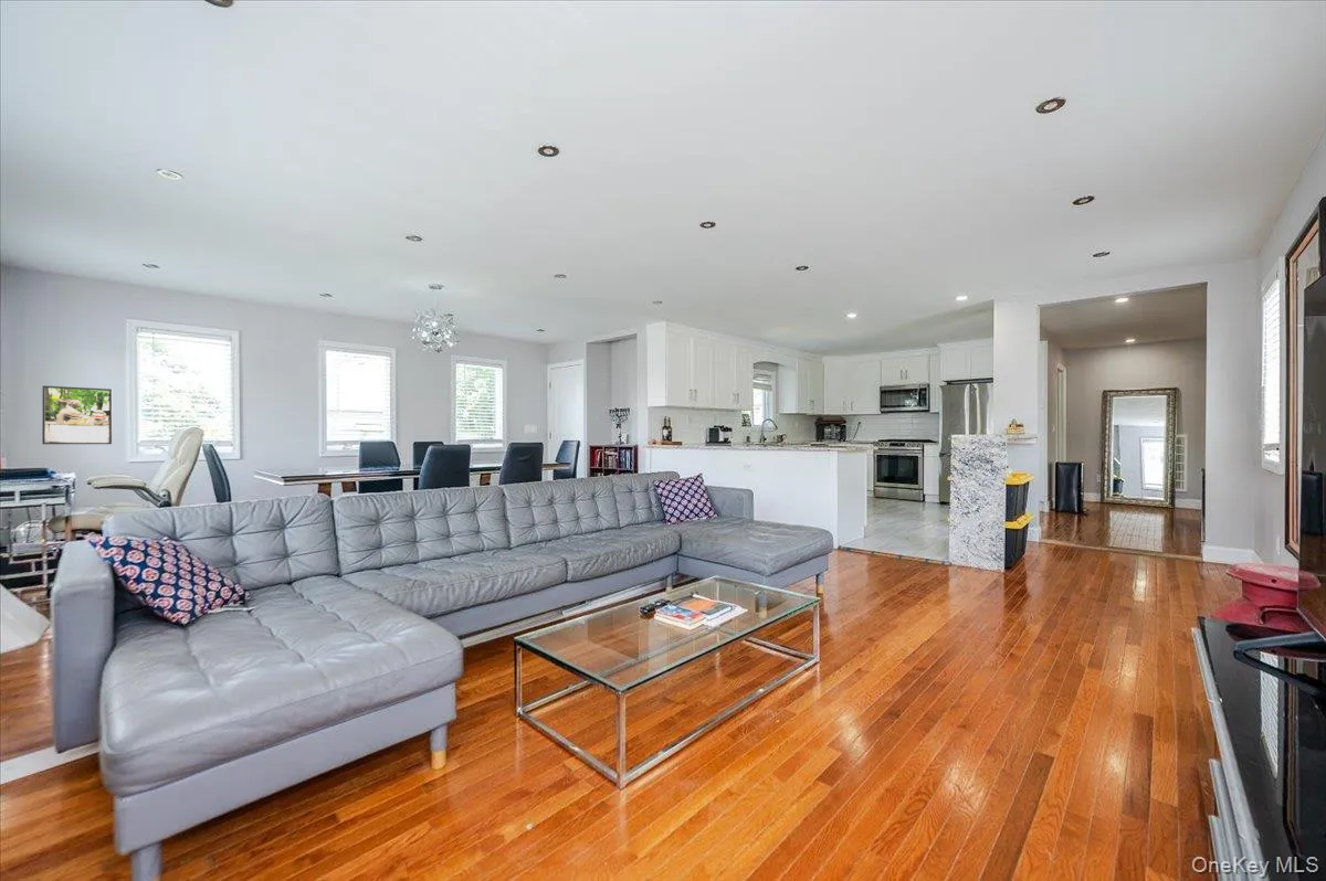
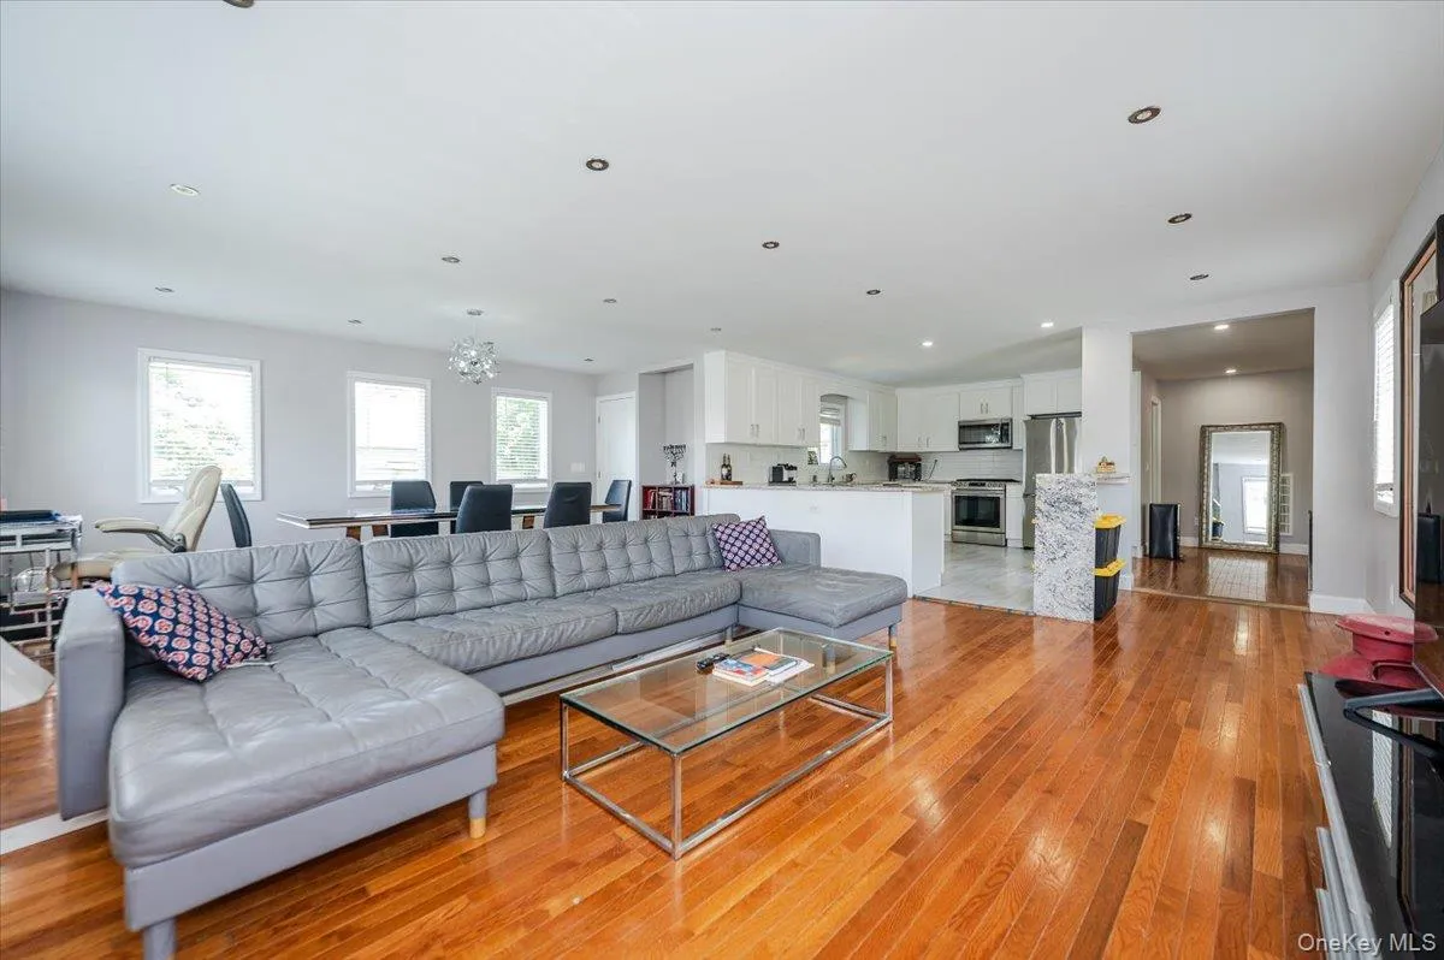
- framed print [41,384,114,445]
